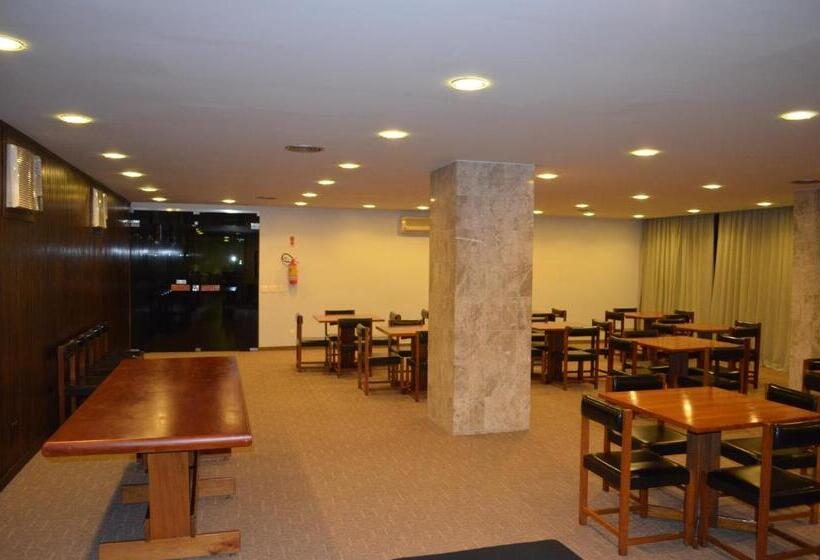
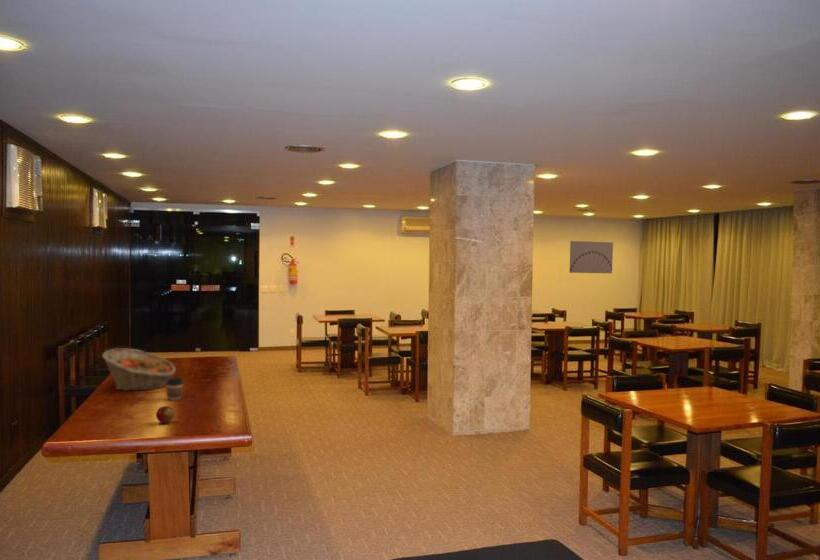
+ fruit basket [101,347,177,392]
+ apple [155,405,176,424]
+ wall art [568,240,614,274]
+ coffee cup [165,376,185,401]
